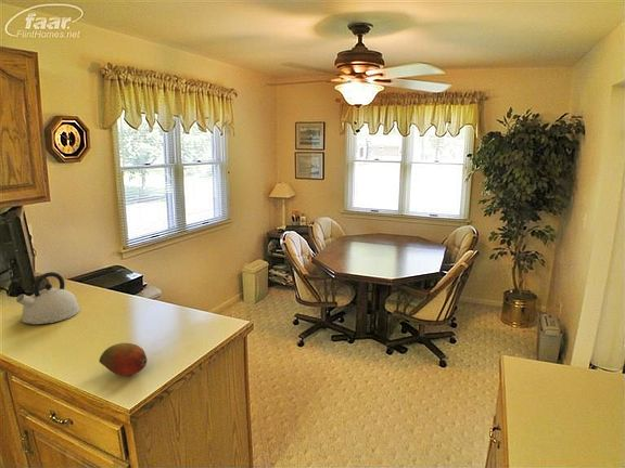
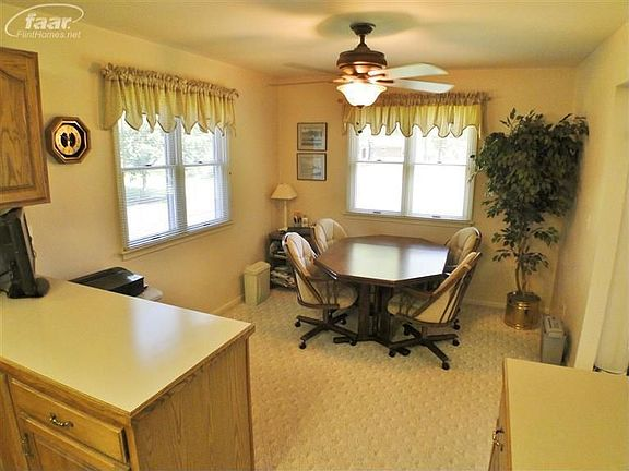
- kettle [15,271,81,325]
- fruit [99,342,149,377]
